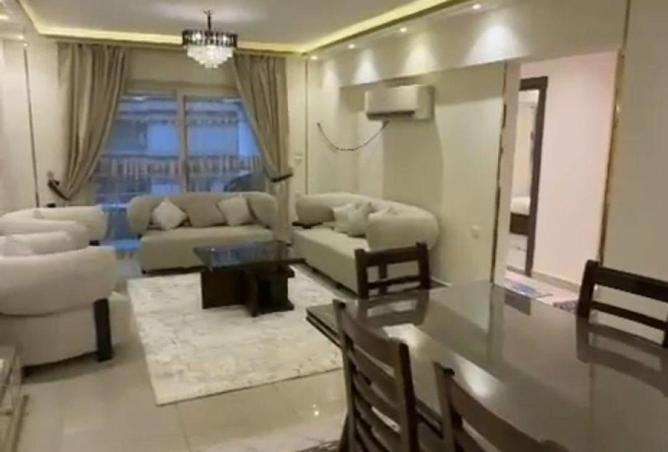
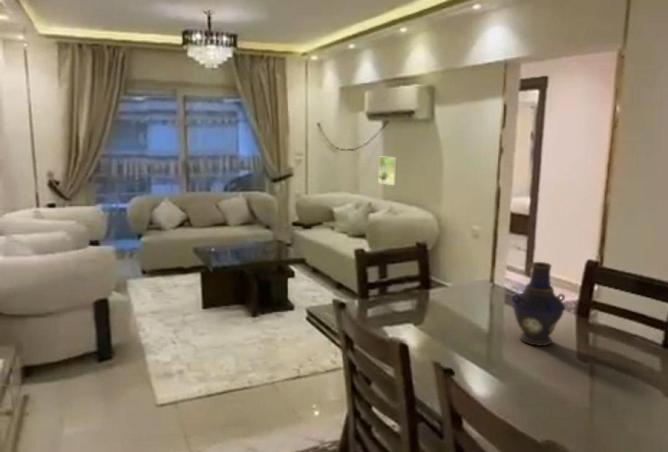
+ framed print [378,156,398,186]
+ vase [511,261,567,347]
